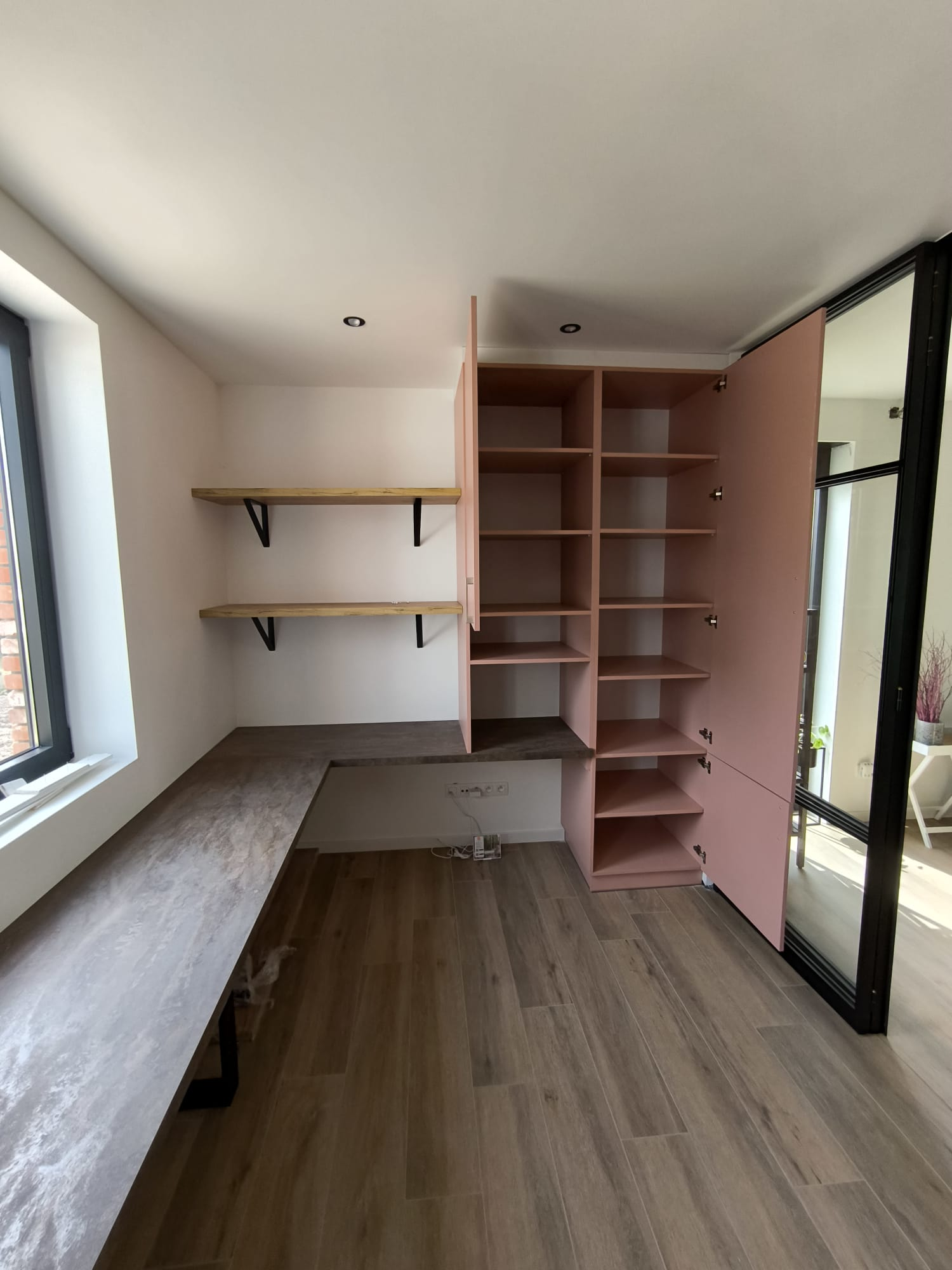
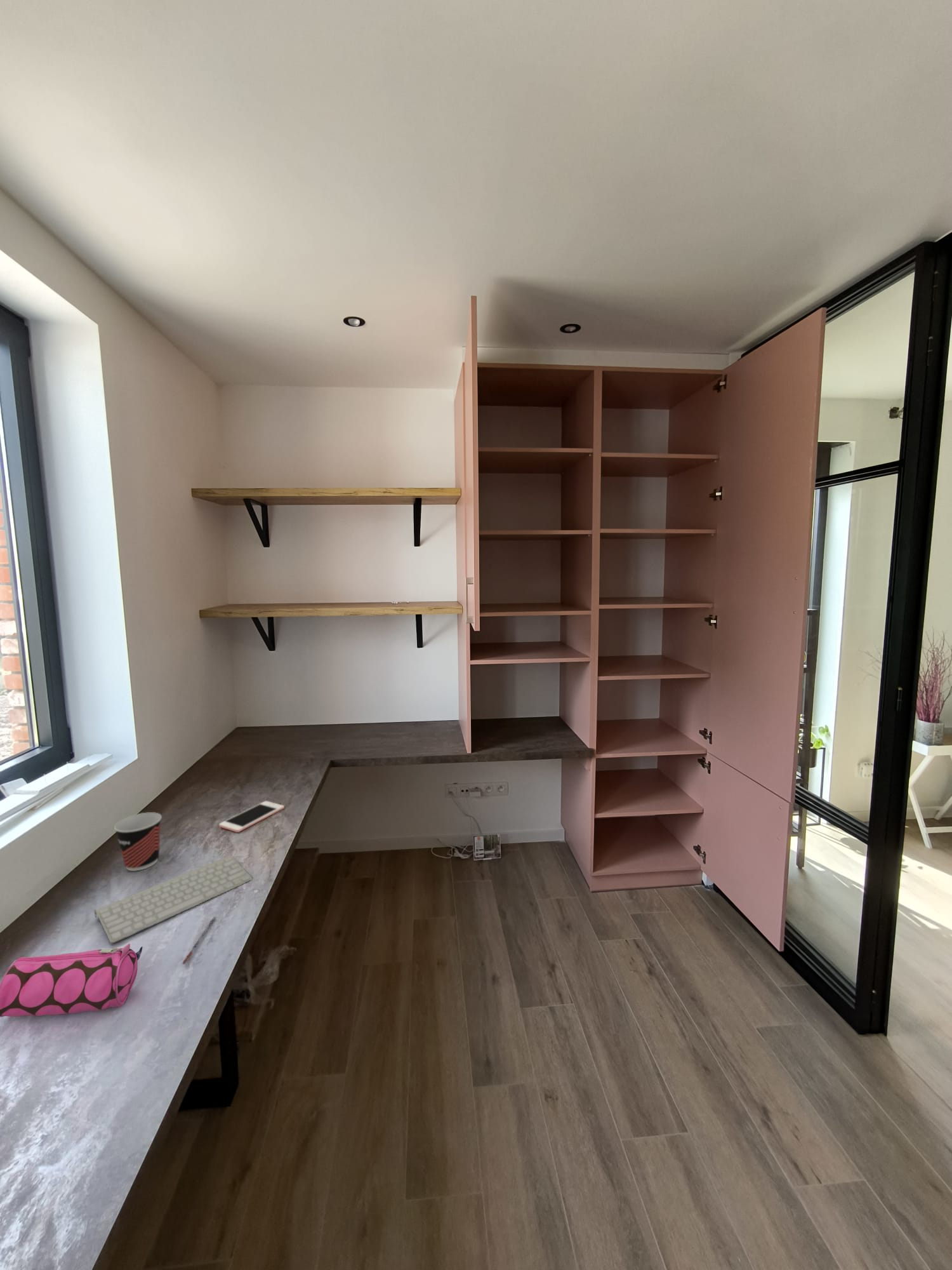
+ pen [182,916,216,965]
+ cell phone [218,800,285,833]
+ pencil case [0,943,143,1018]
+ cup [114,812,162,872]
+ keyboard [93,855,253,944]
